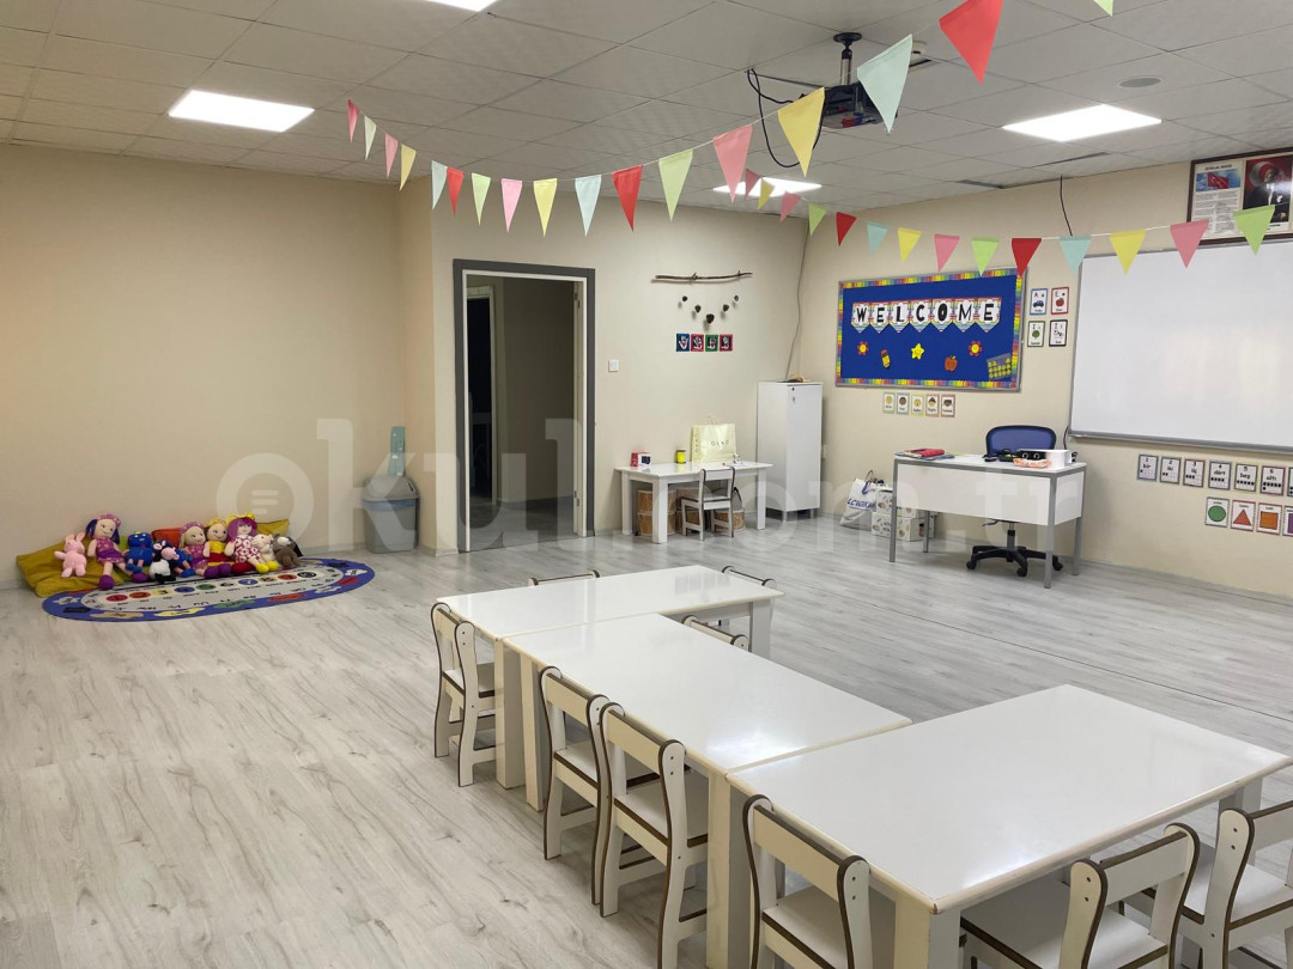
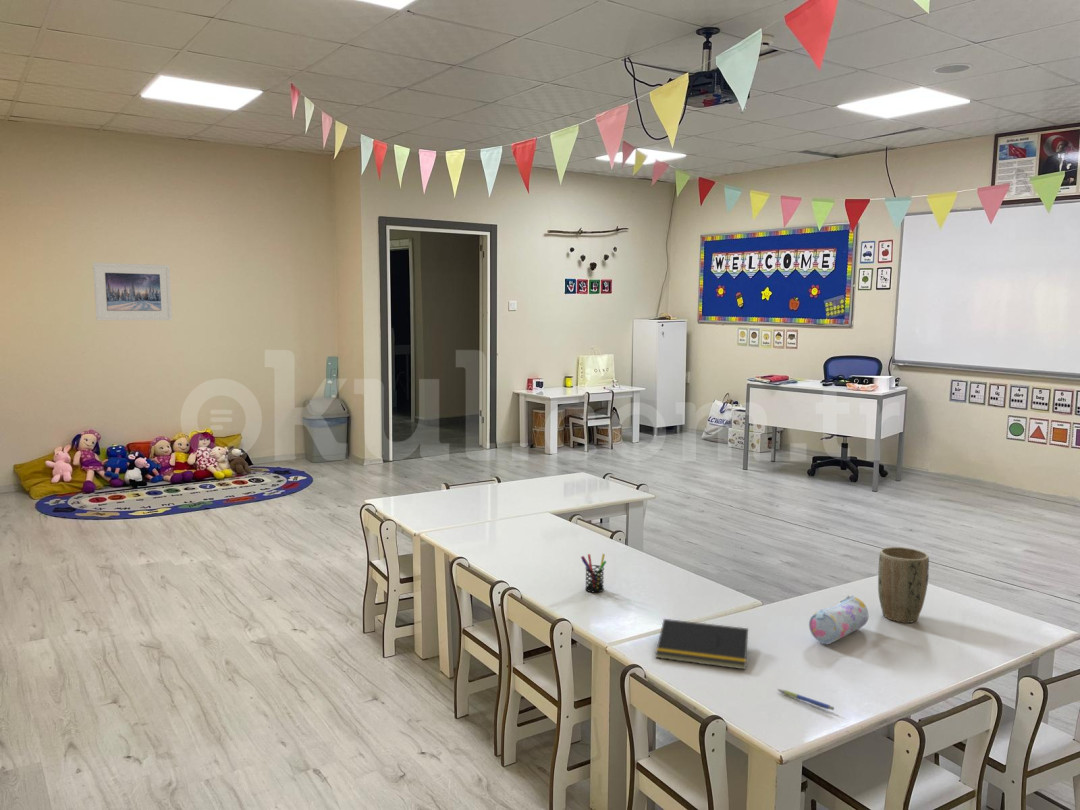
+ pen holder [580,553,607,593]
+ plant pot [877,546,930,624]
+ notepad [654,618,749,671]
+ pen [776,688,835,711]
+ pencil case [808,595,869,646]
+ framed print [92,262,173,321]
